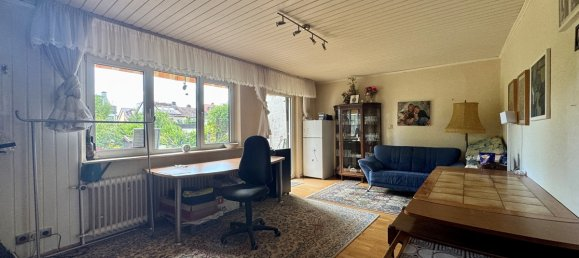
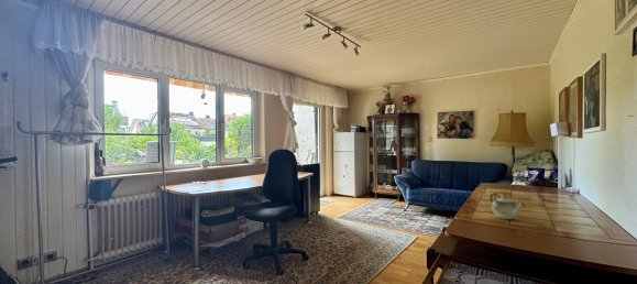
+ teapot [488,192,526,220]
